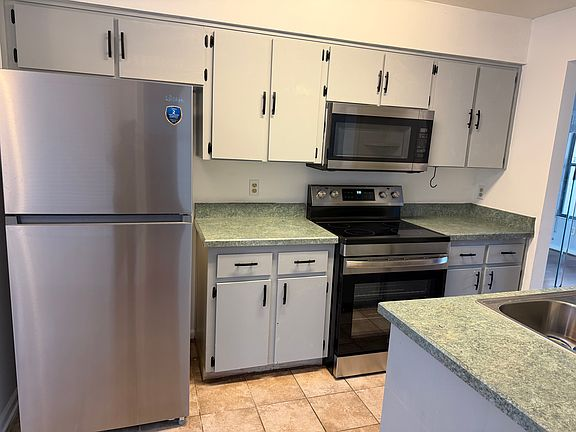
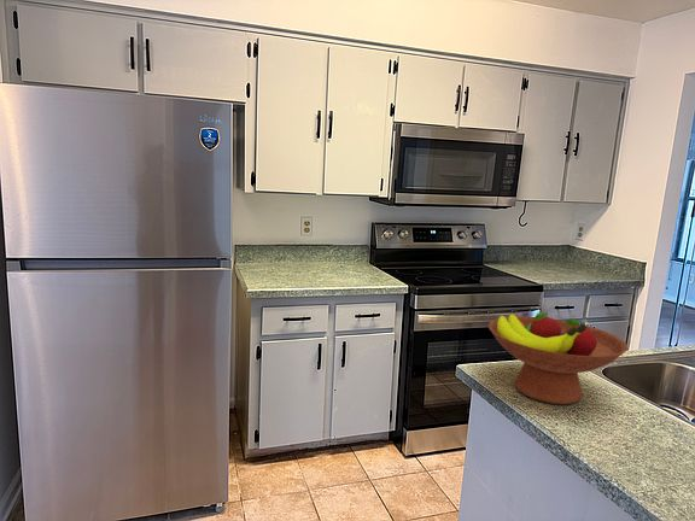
+ fruit bowl [487,311,629,405]
